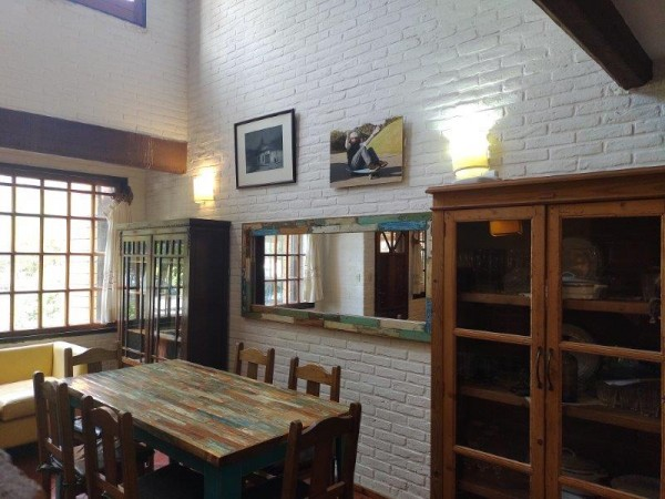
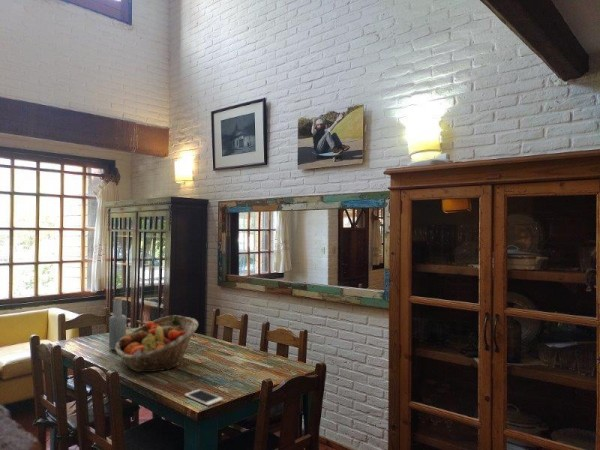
+ fruit basket [115,314,199,373]
+ bottle [108,296,127,351]
+ cell phone [184,388,224,407]
